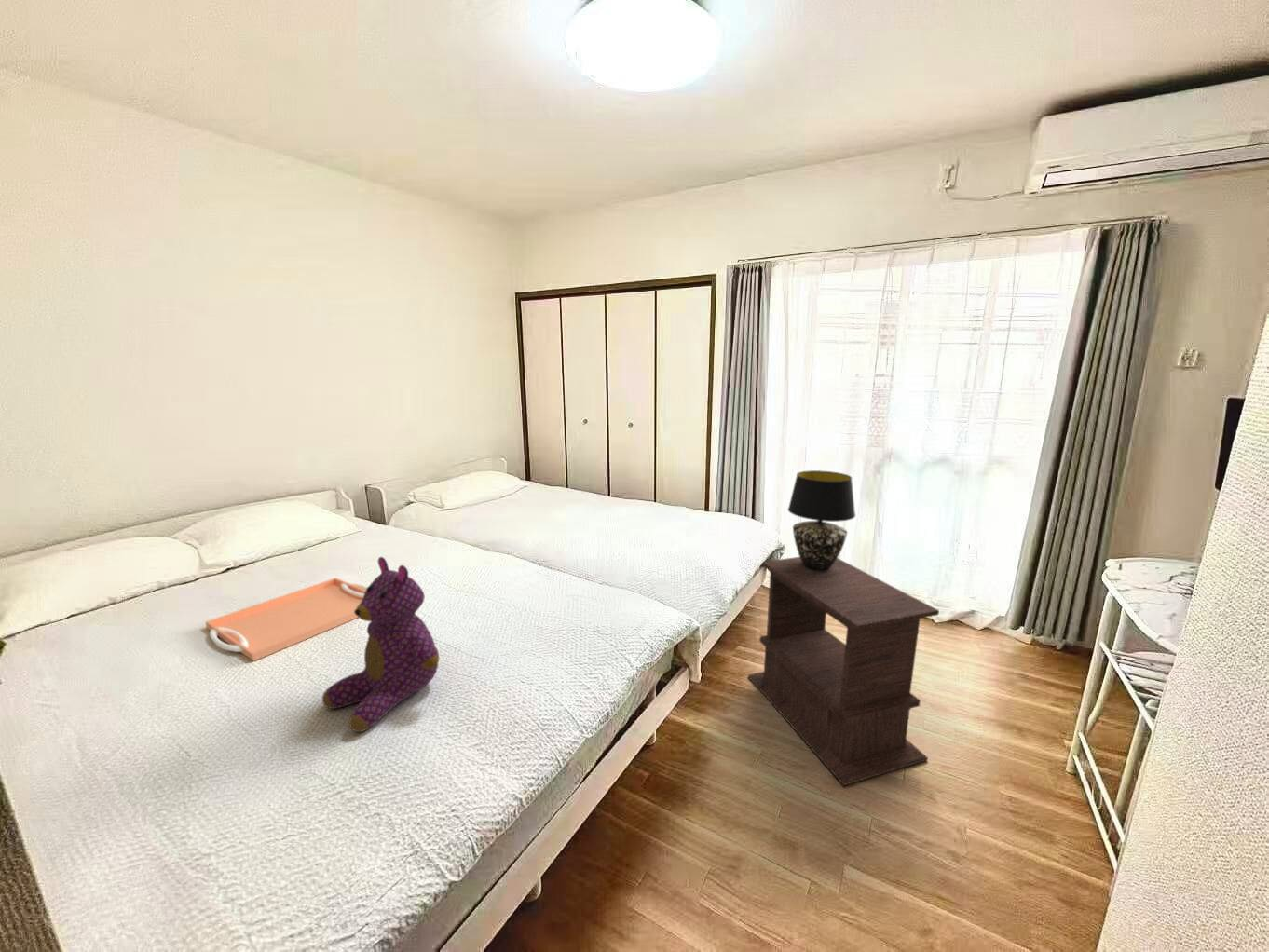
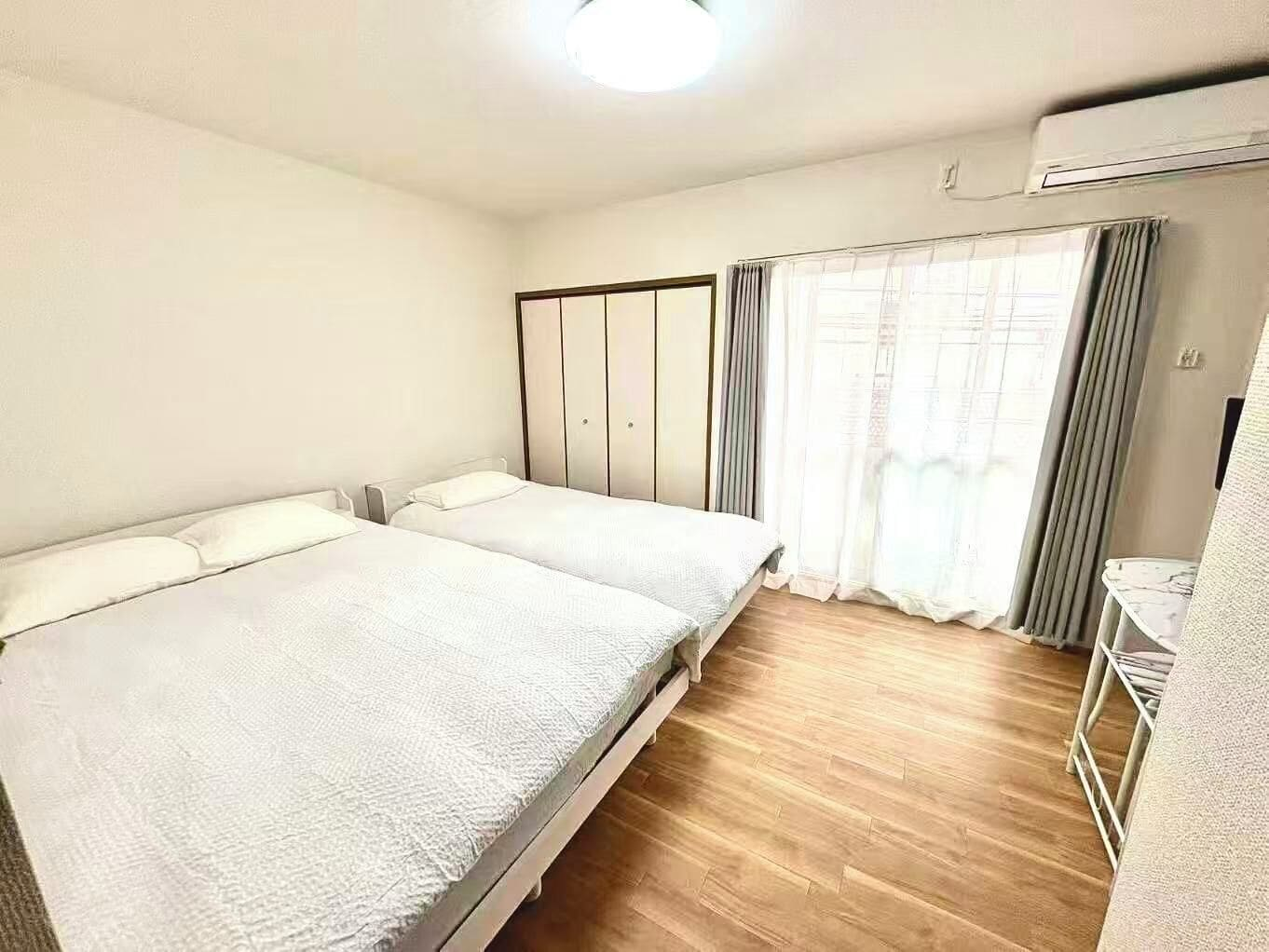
- teddy bear [321,556,440,733]
- table lamp [787,469,856,571]
- side table [747,556,940,786]
- serving tray [205,577,368,662]
